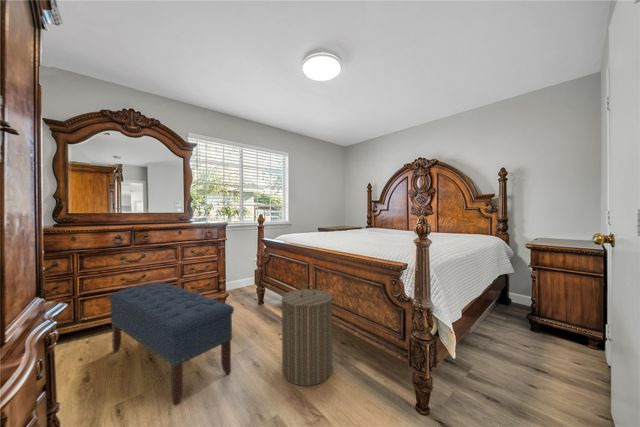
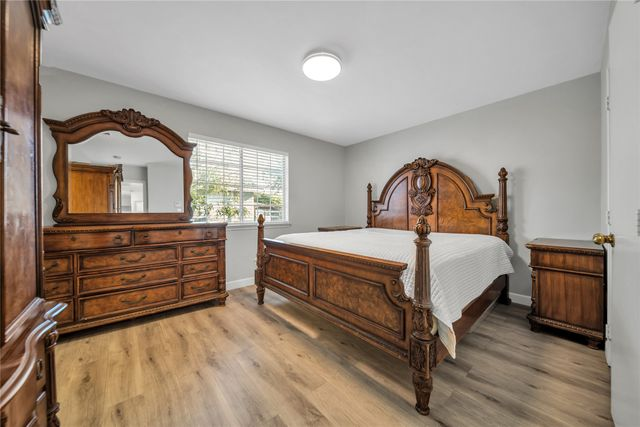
- bench [108,282,235,407]
- laundry hamper [277,283,335,387]
